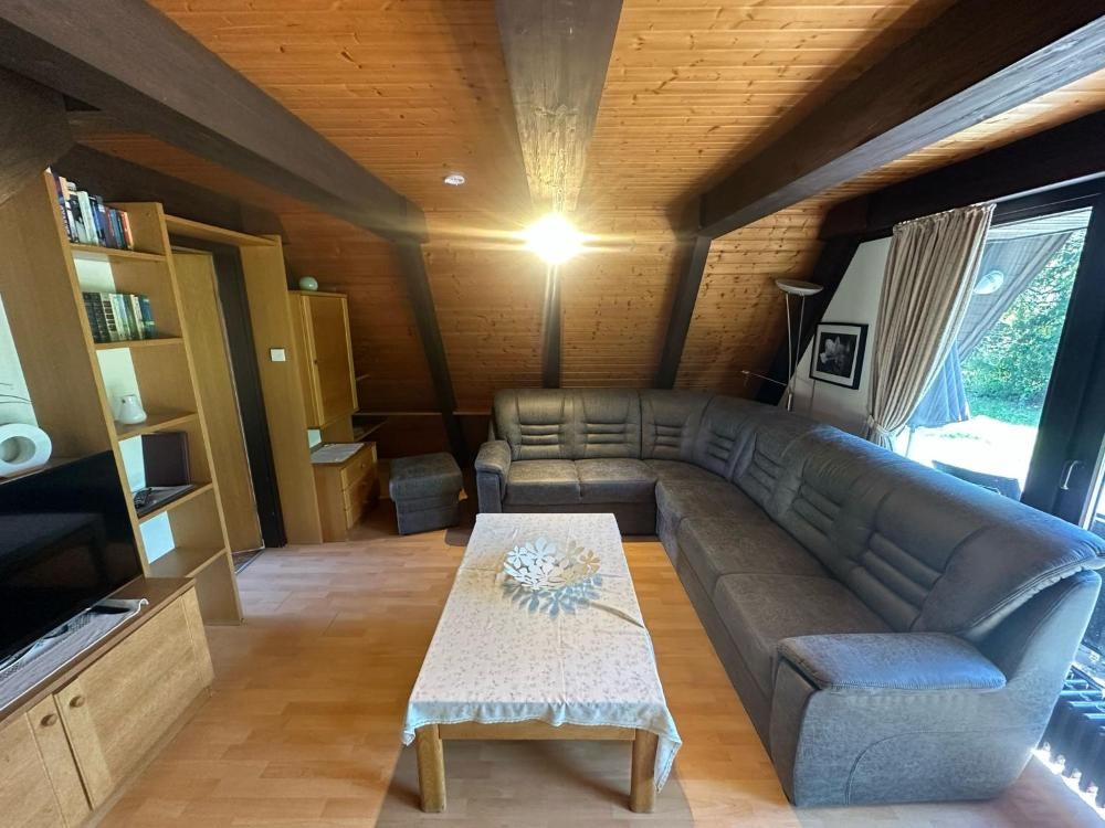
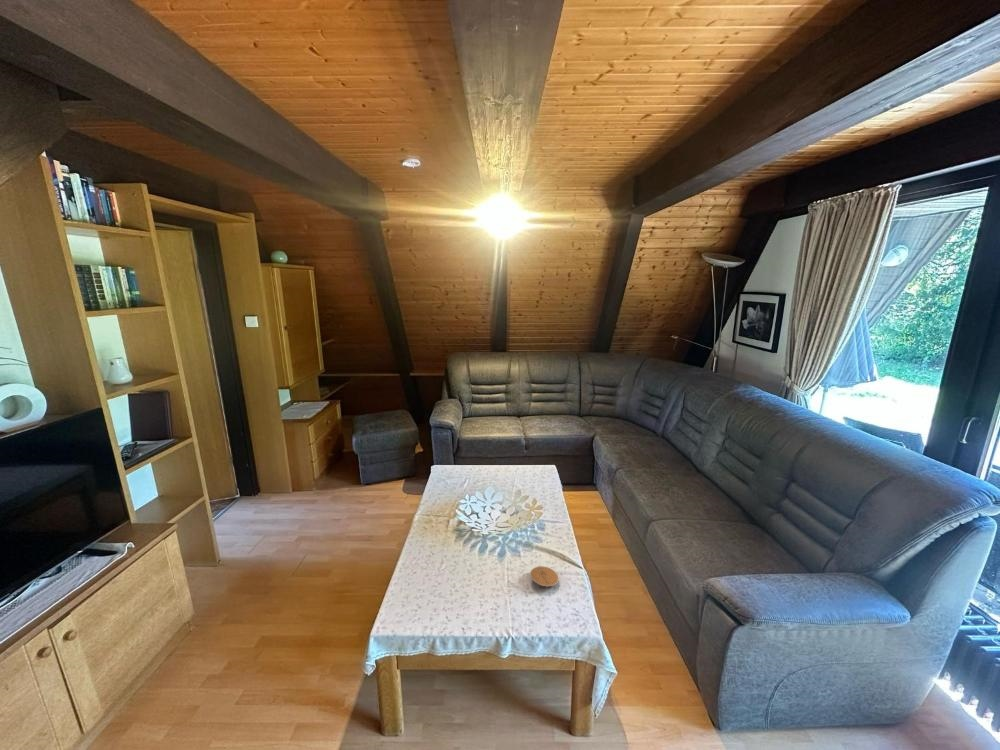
+ coaster [529,565,560,589]
